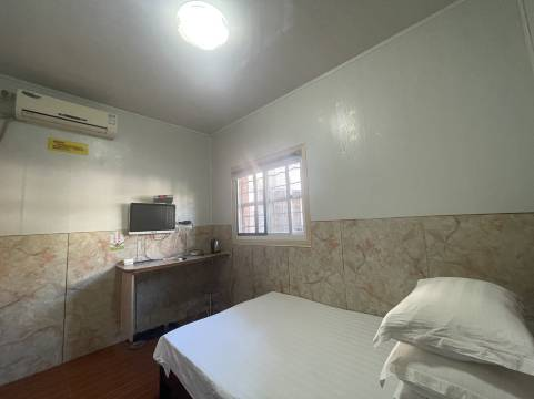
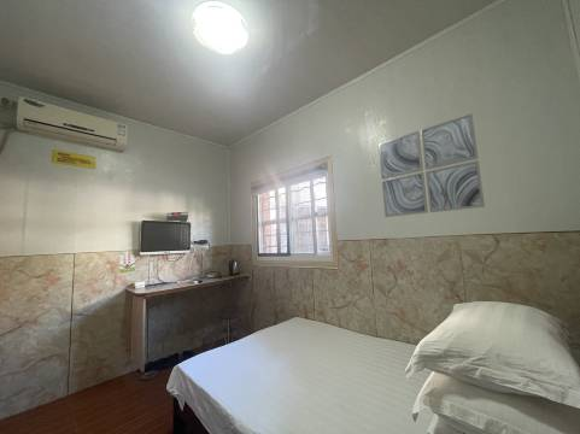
+ wall art [377,112,486,218]
